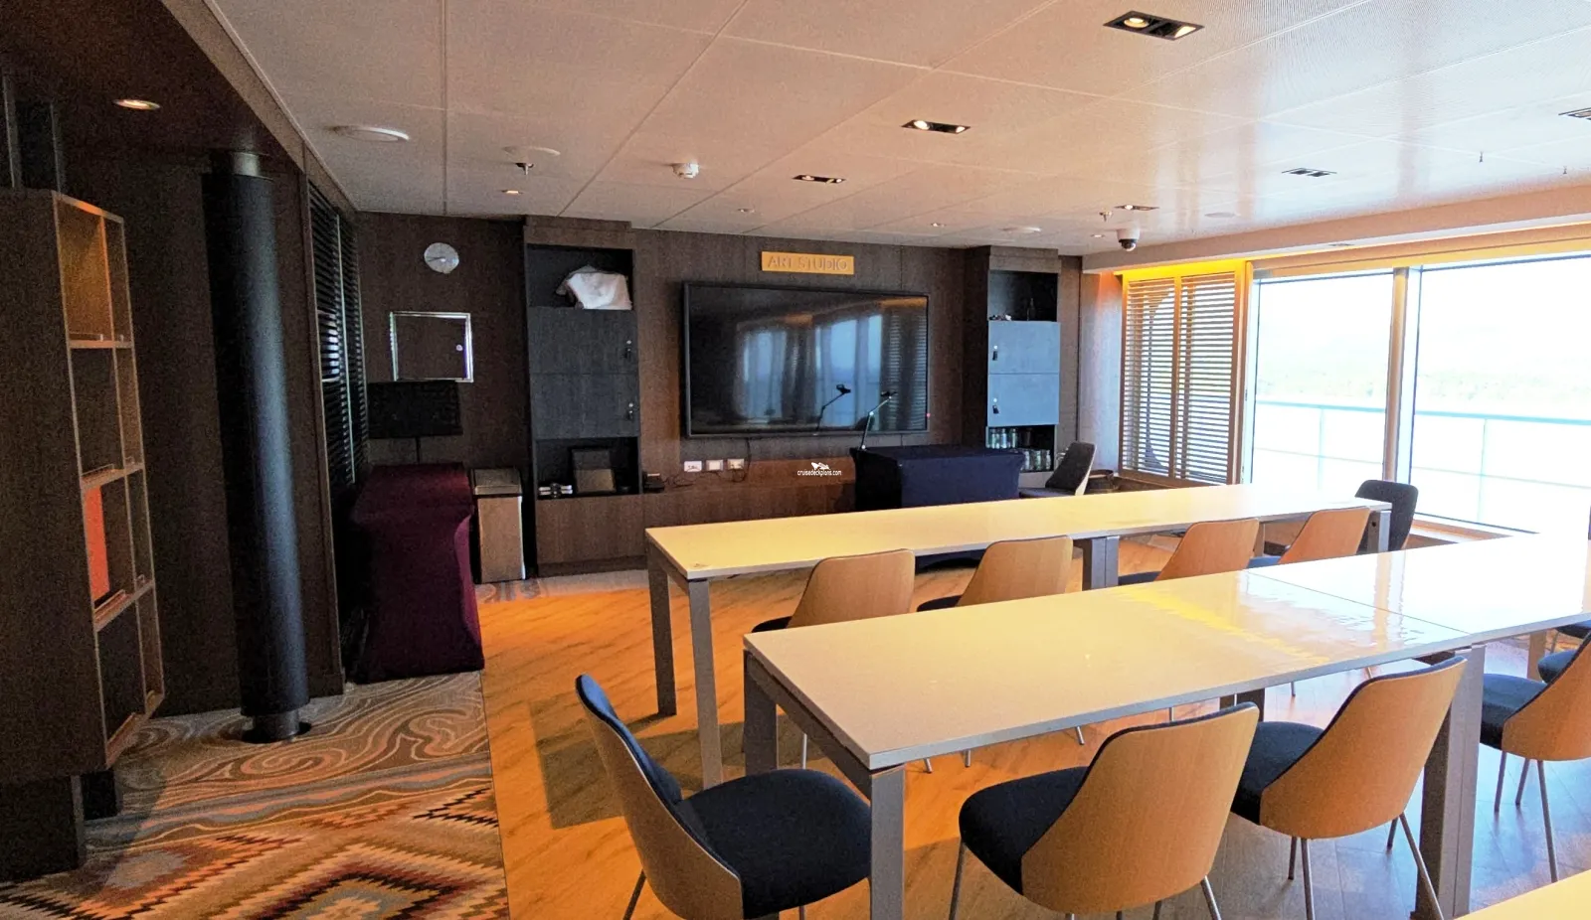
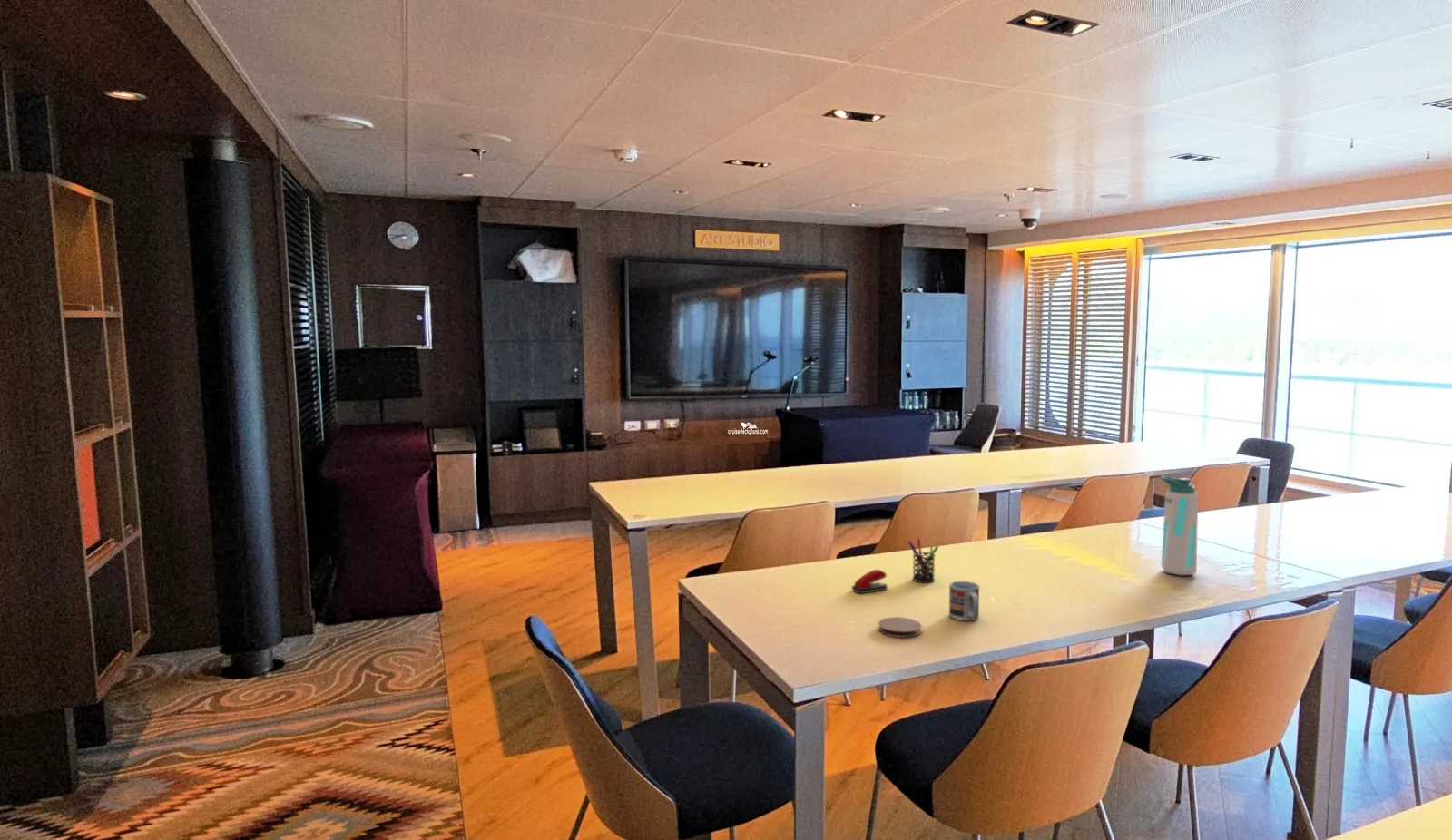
+ cup [948,581,981,621]
+ water bottle [1160,474,1199,577]
+ stapler [851,569,888,594]
+ coaster [878,616,922,639]
+ pen holder [907,537,939,583]
